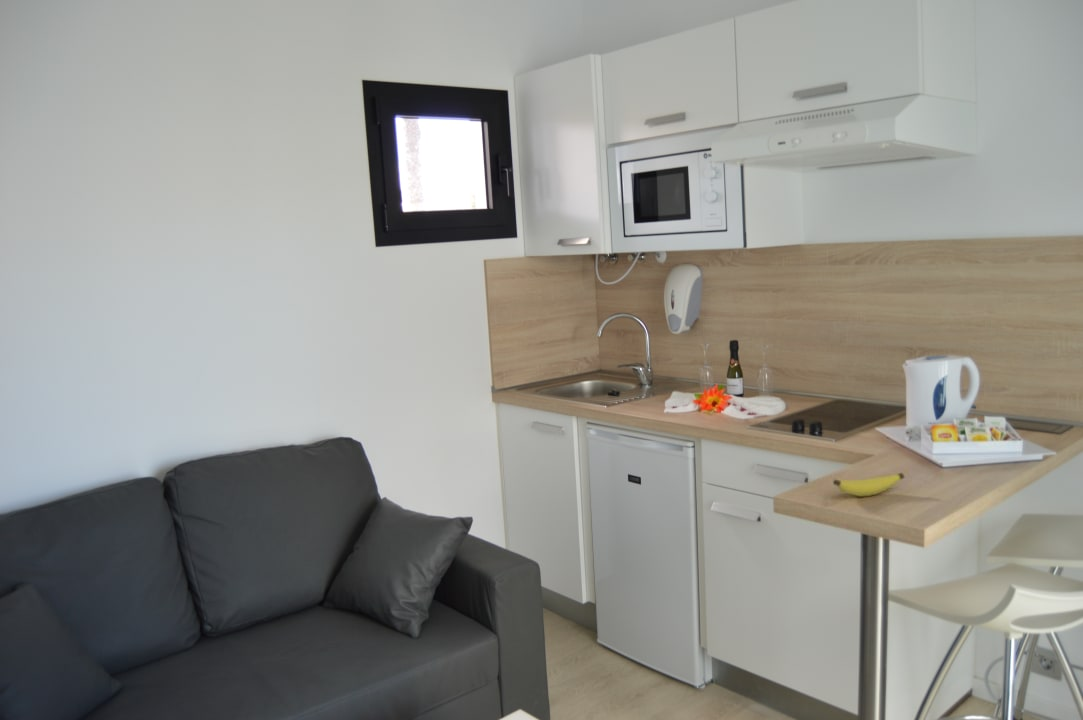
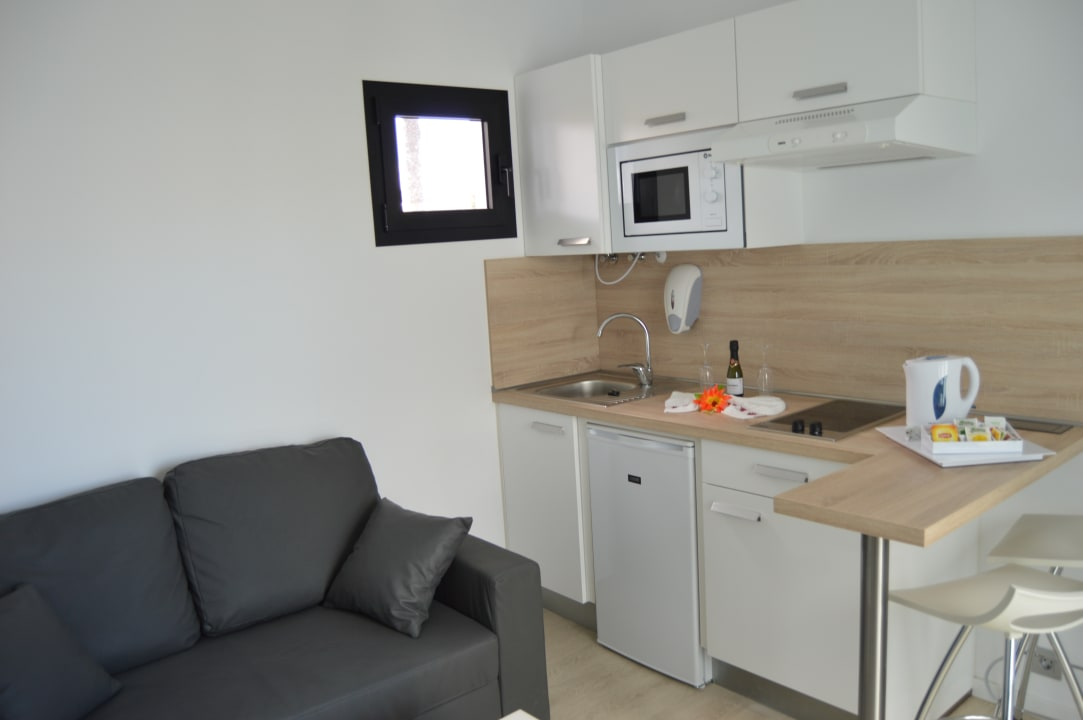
- banana [832,472,905,497]
